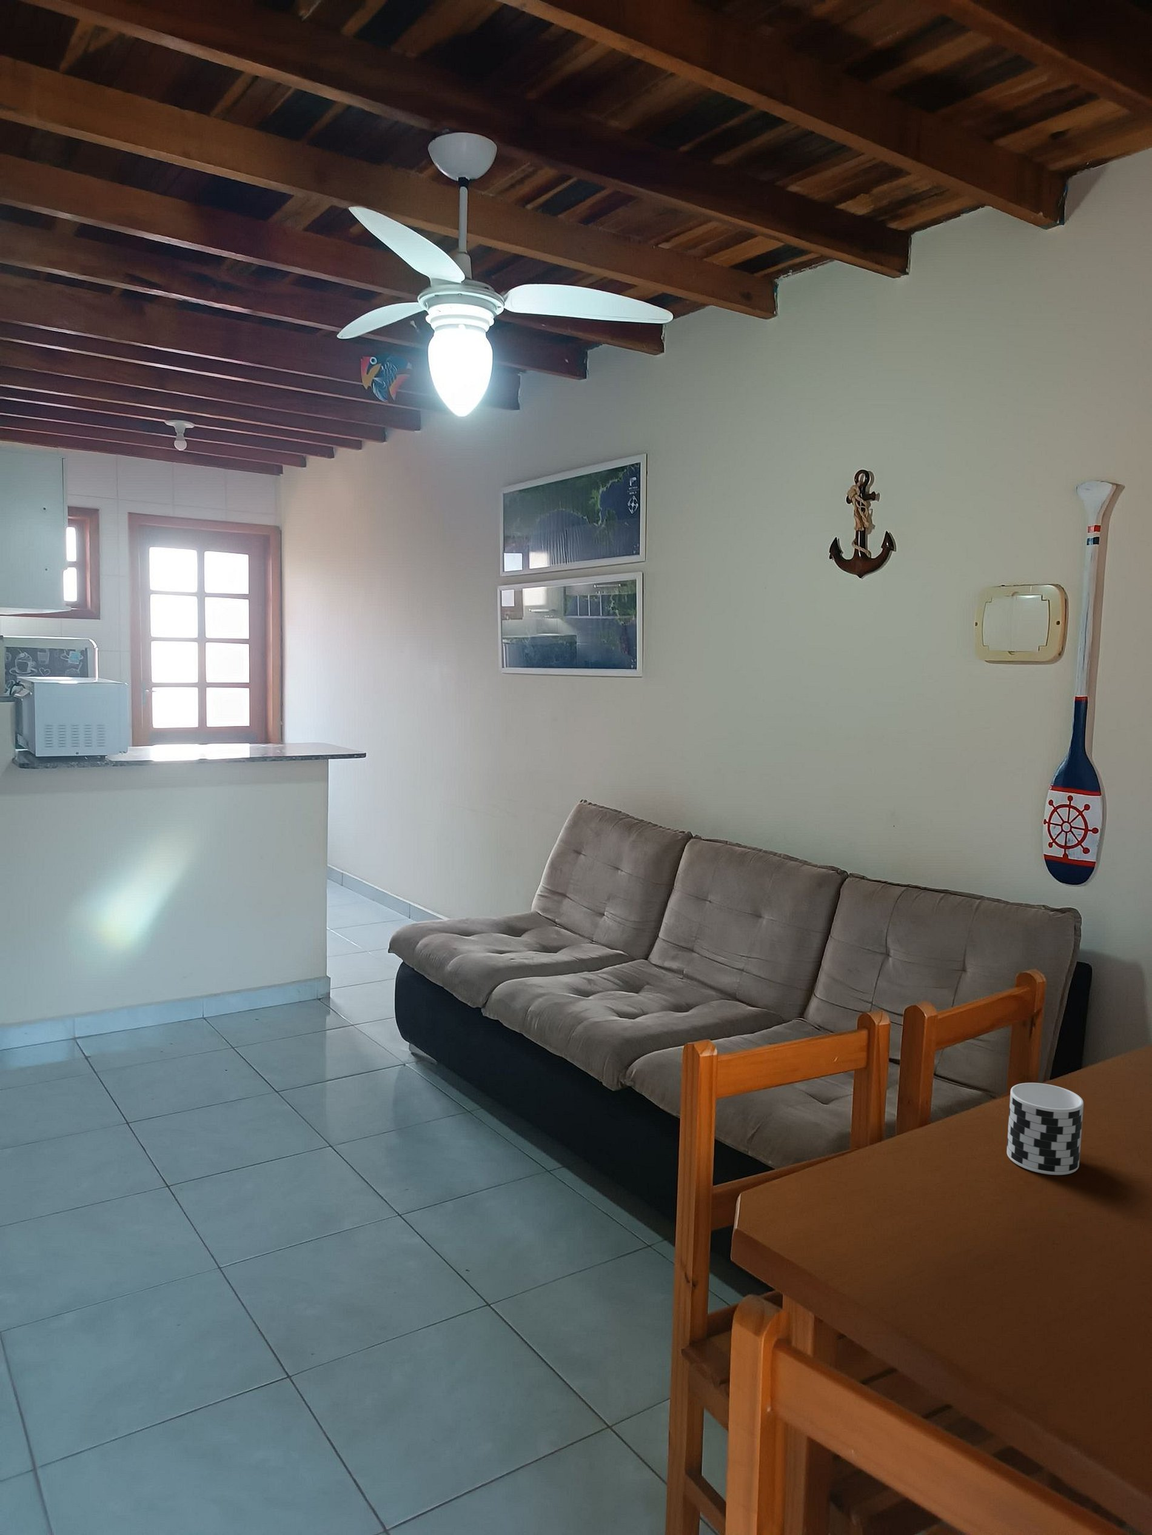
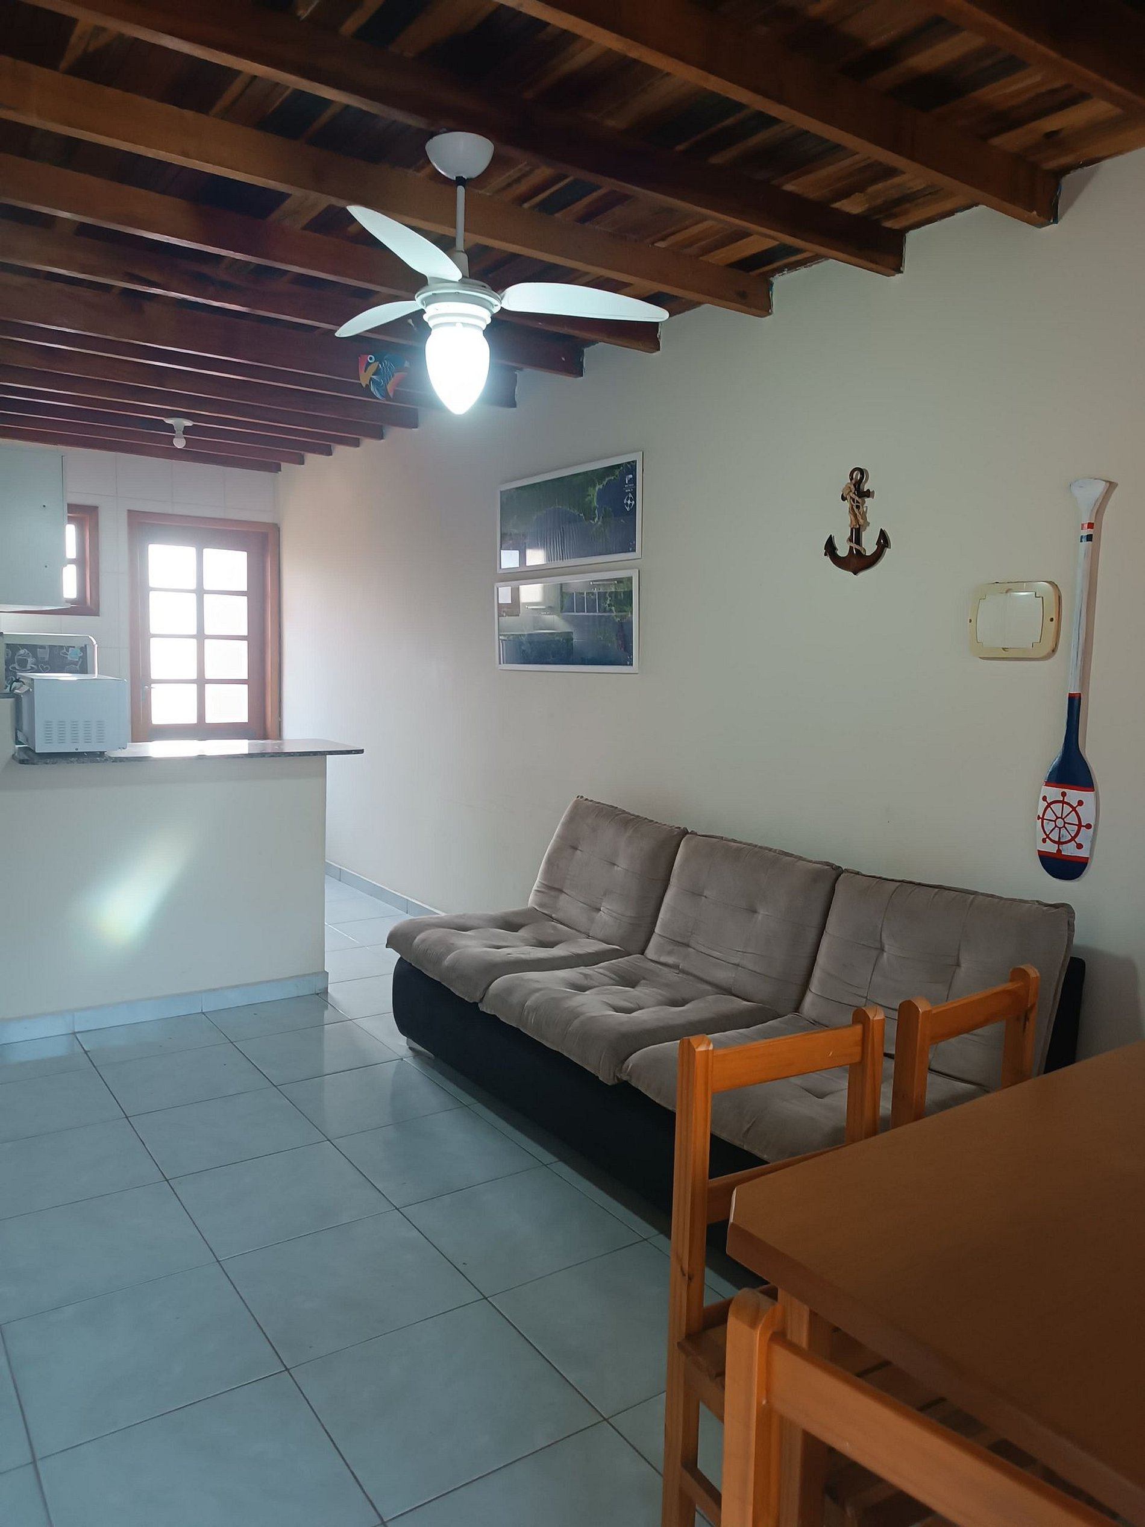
- cup [1007,1083,1084,1176]
